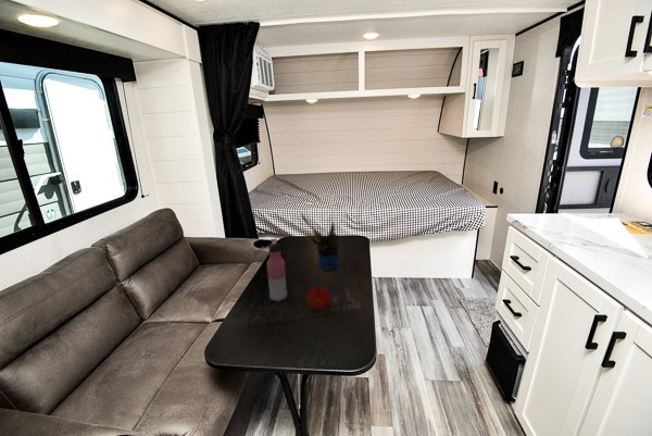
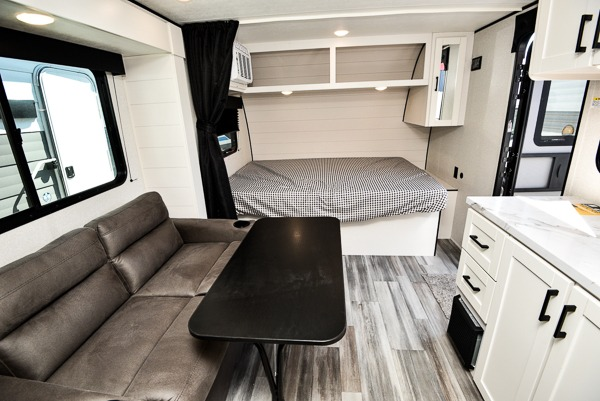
- water bottle [266,242,288,302]
- potted plant [300,211,340,272]
- fruit [305,286,331,312]
